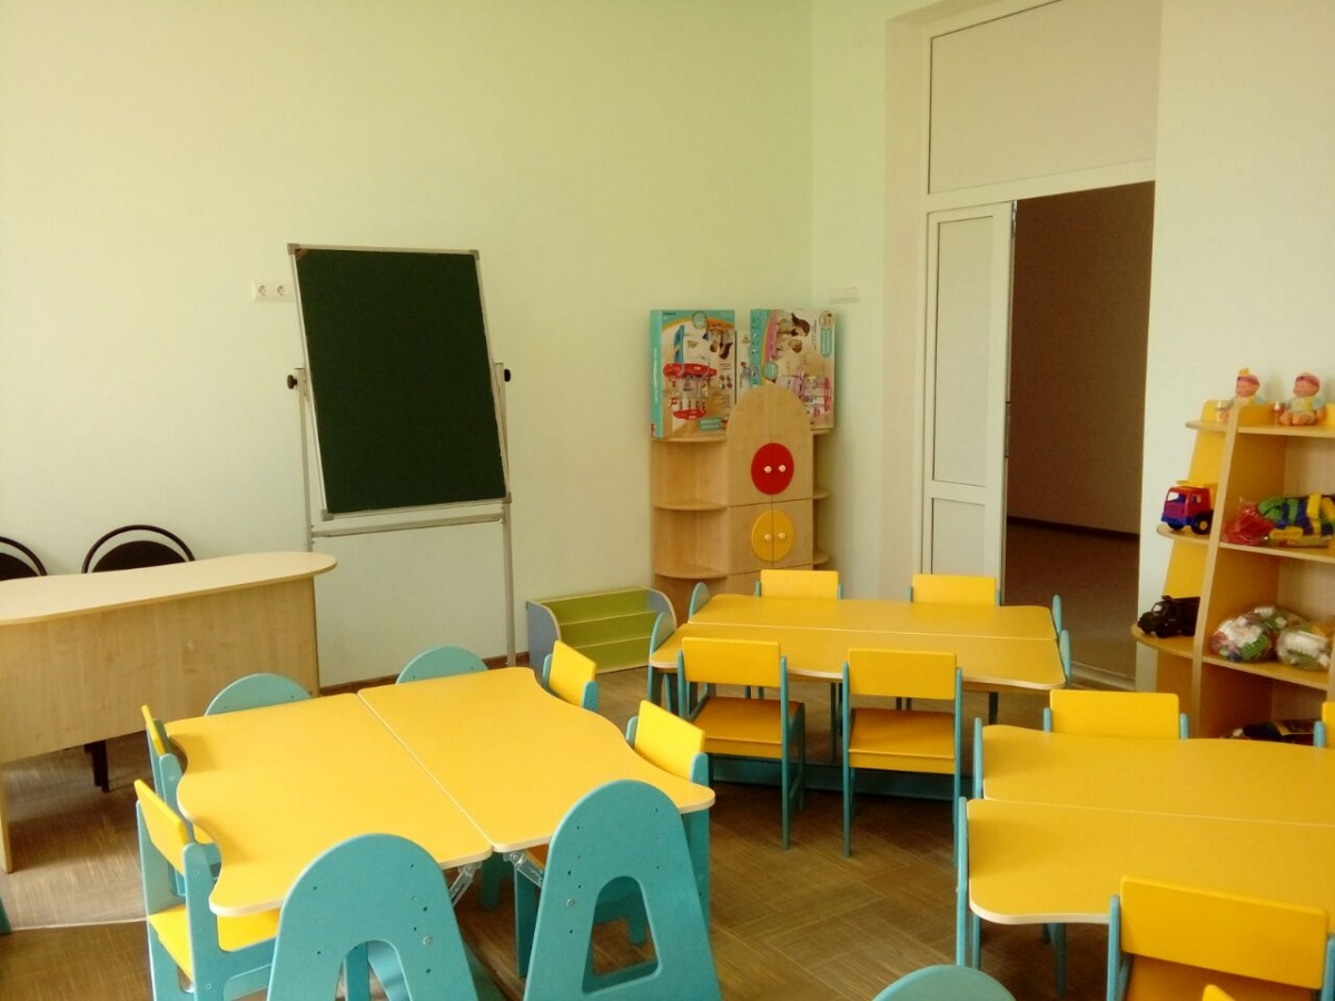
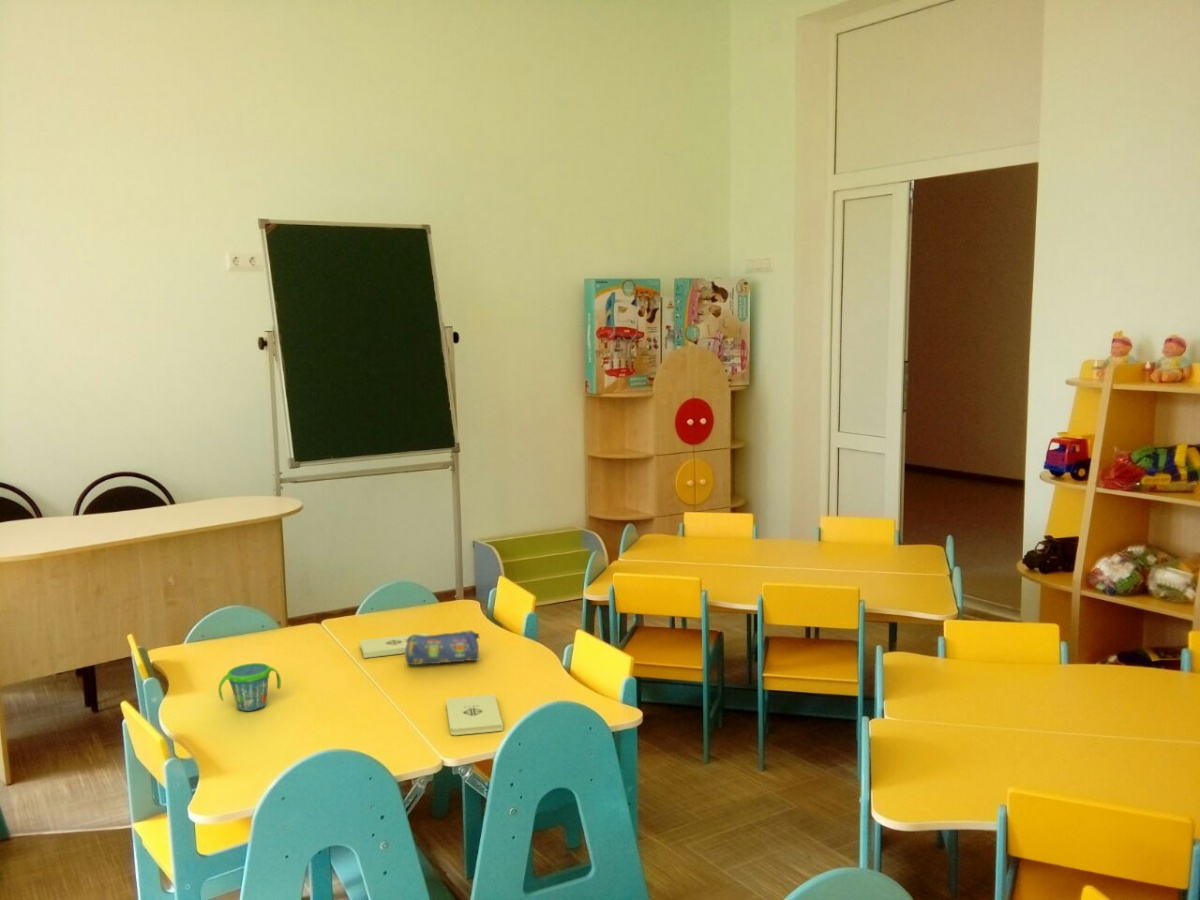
+ pencil case [404,629,480,666]
+ snack cup [218,662,282,712]
+ notepad [359,632,429,659]
+ notepad [445,693,504,736]
